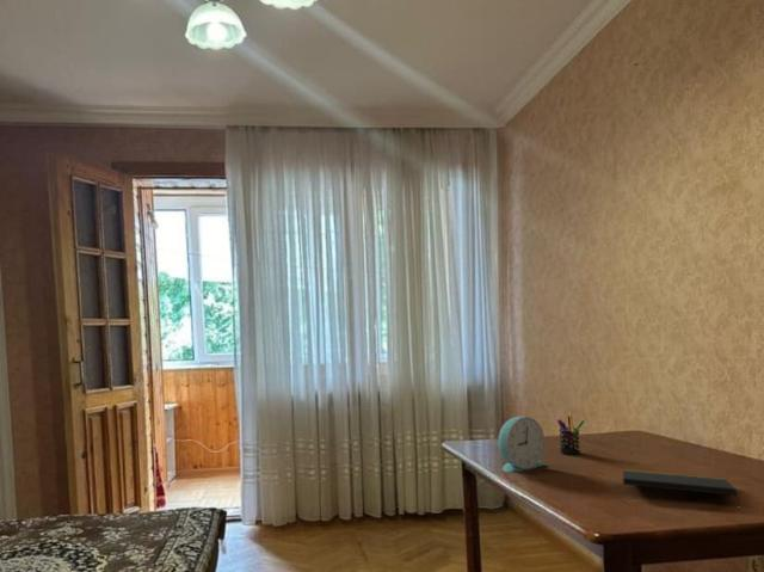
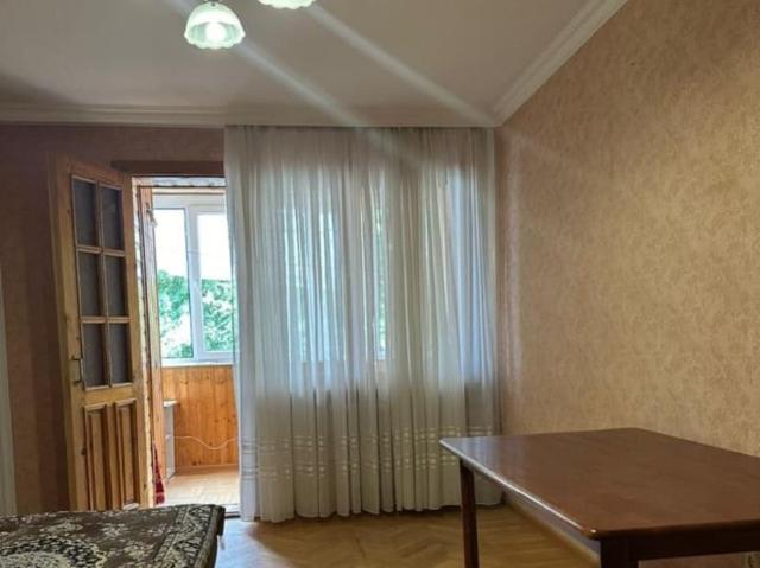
- notepad [622,468,740,505]
- alarm clock [497,416,546,474]
- pen holder [556,413,585,456]
